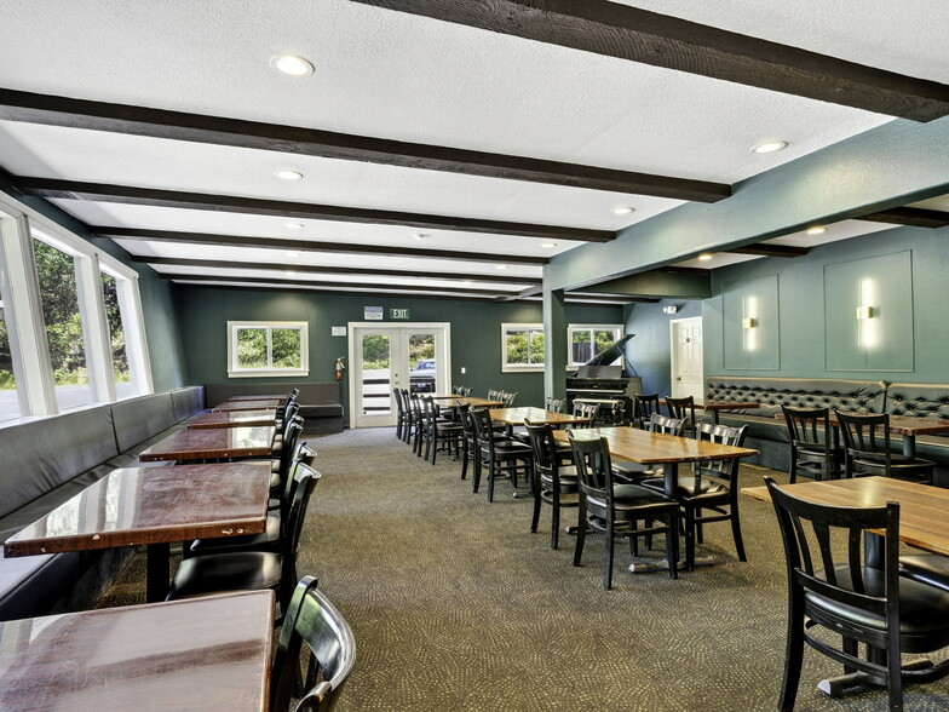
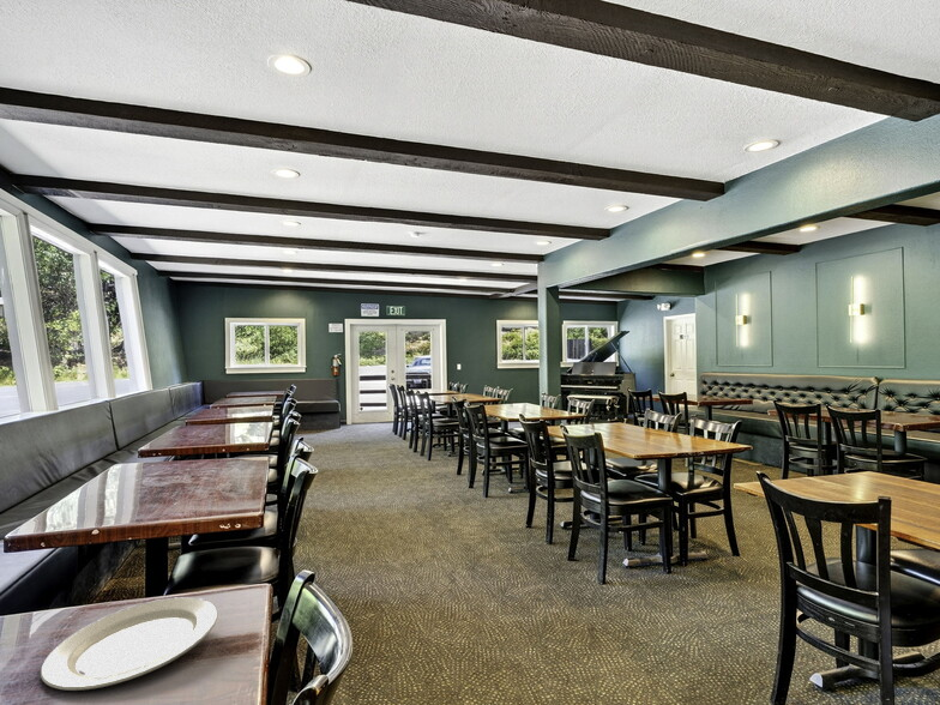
+ chinaware [40,596,219,692]
